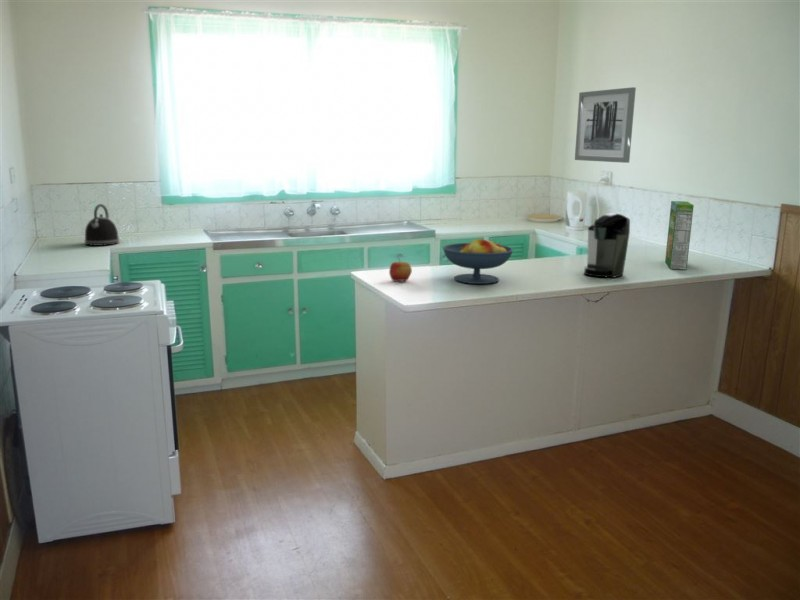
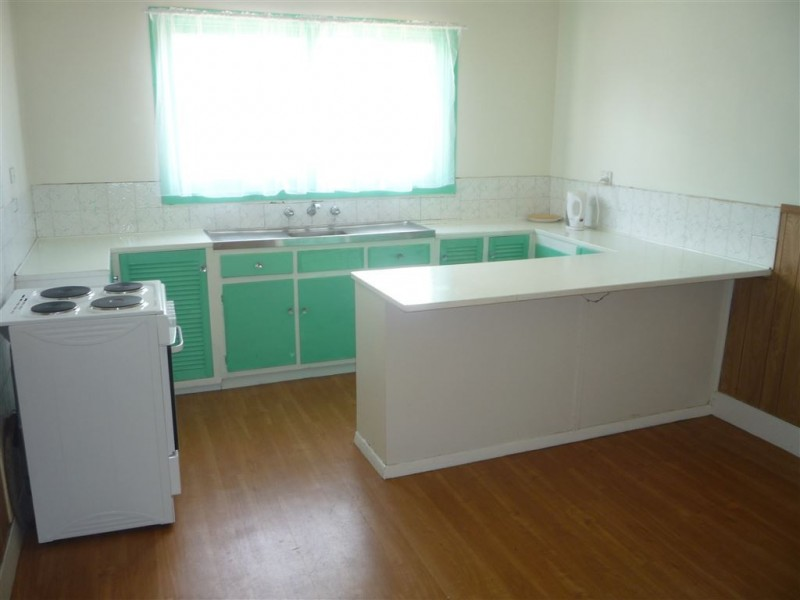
- kettle [83,203,121,247]
- cereal box [664,200,695,271]
- fruit bowl [442,237,514,285]
- coffee maker [583,212,631,278]
- apple [388,258,413,282]
- wall art [574,86,637,164]
